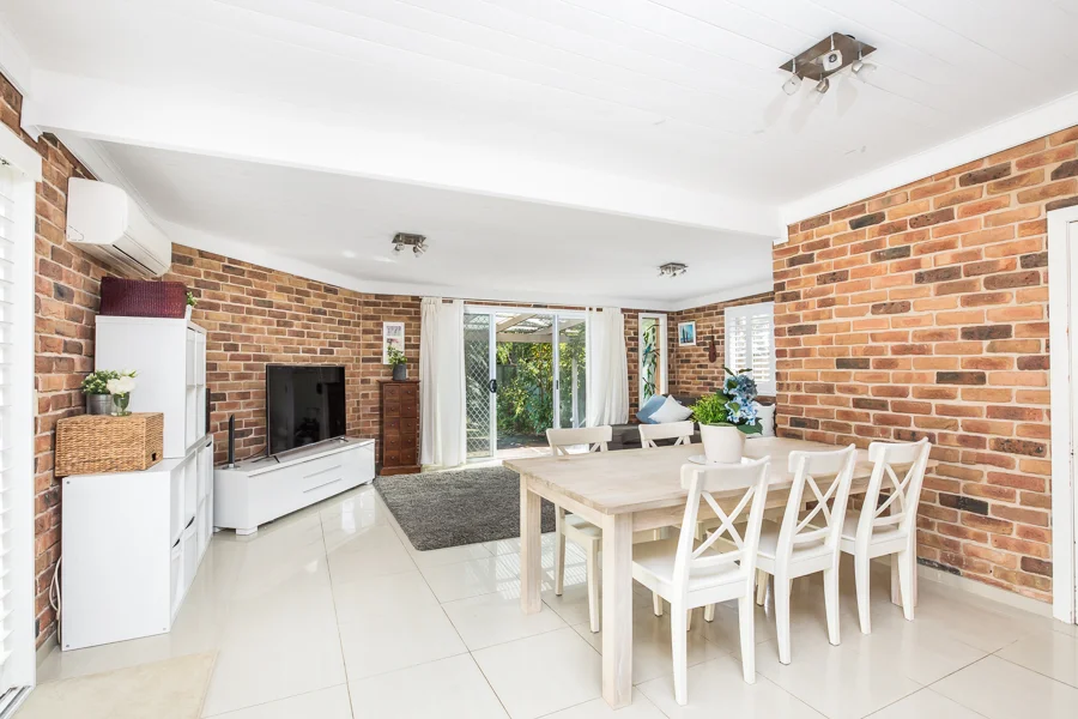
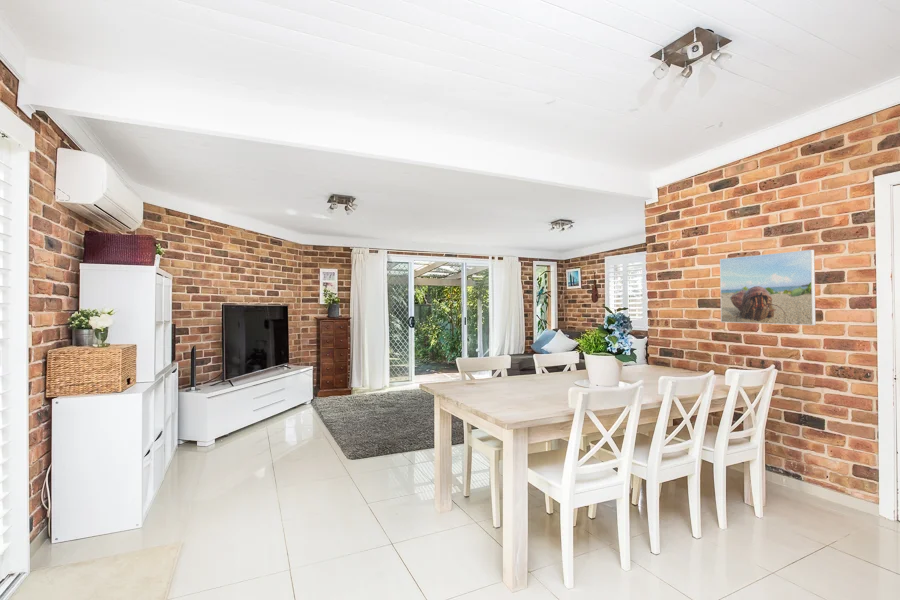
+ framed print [719,249,817,326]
